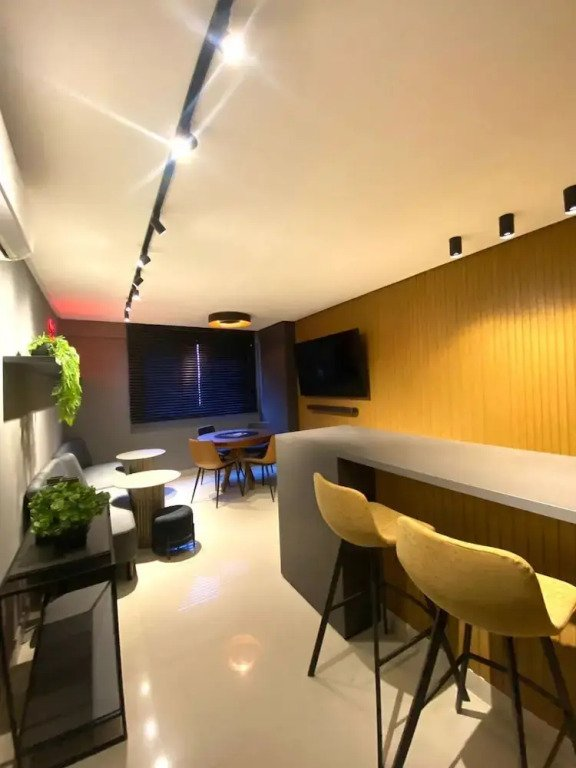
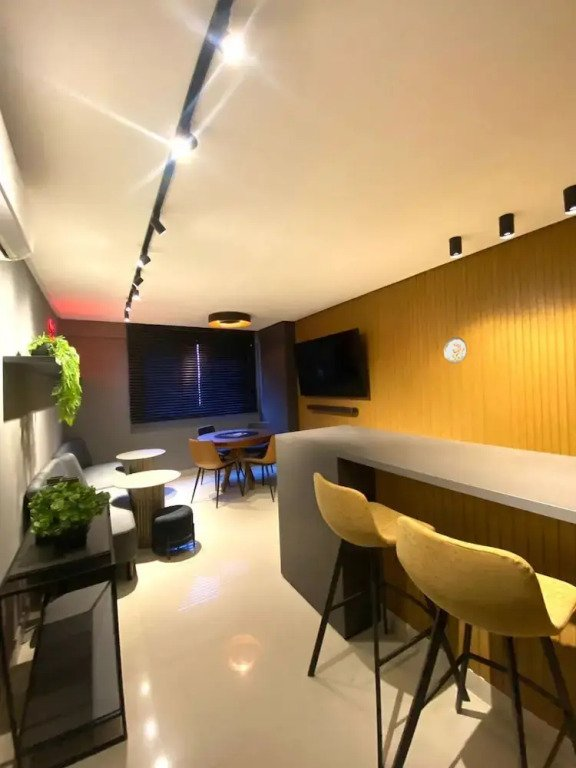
+ decorative plate [443,336,468,365]
